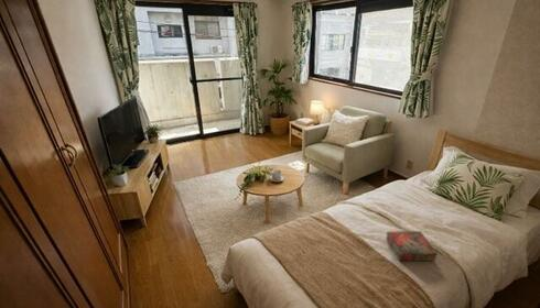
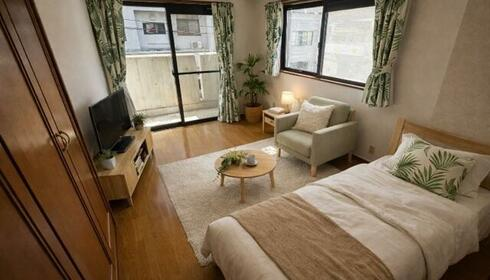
- book [386,230,439,262]
